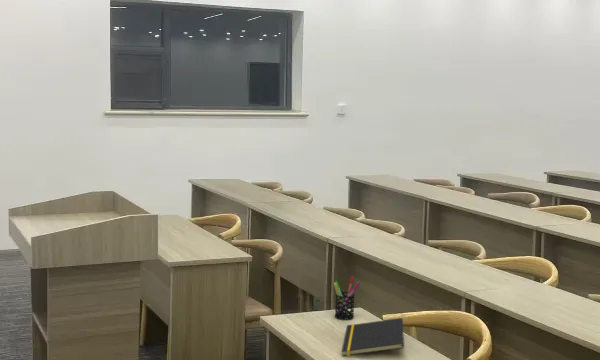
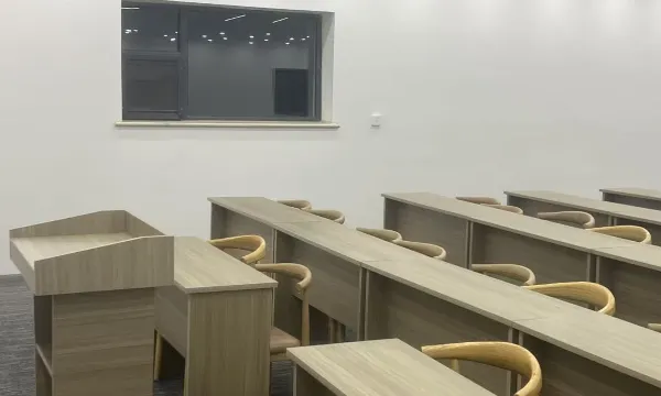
- pen holder [333,275,361,320]
- notepad [341,317,405,357]
